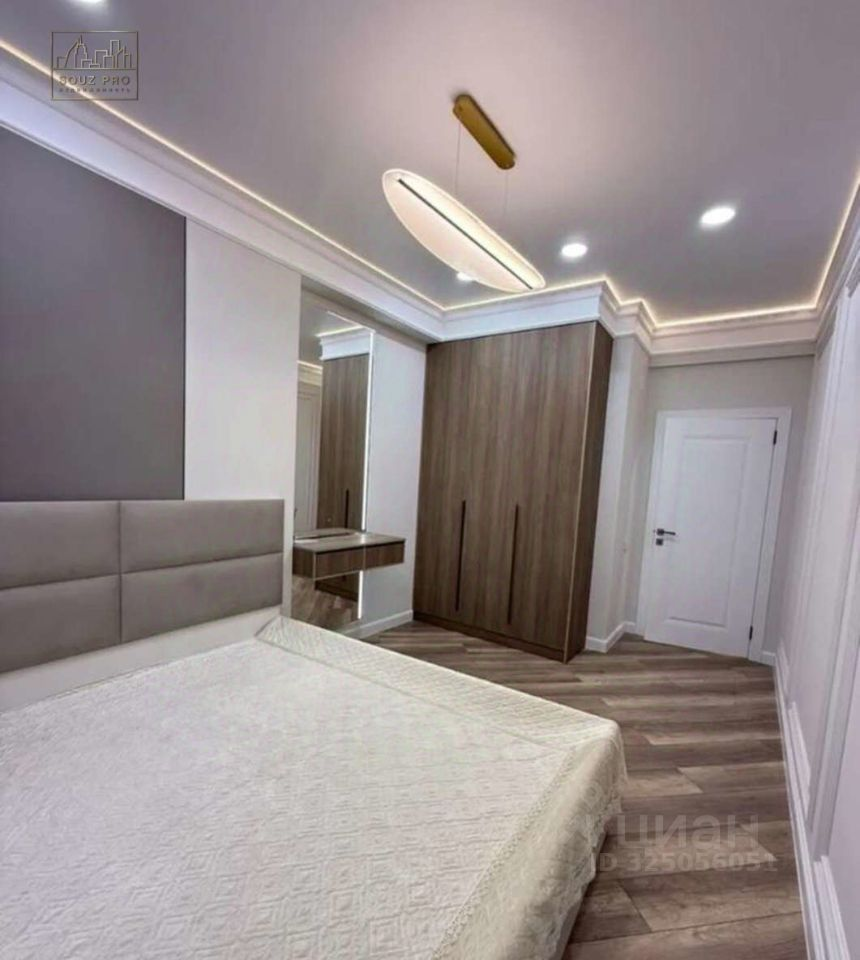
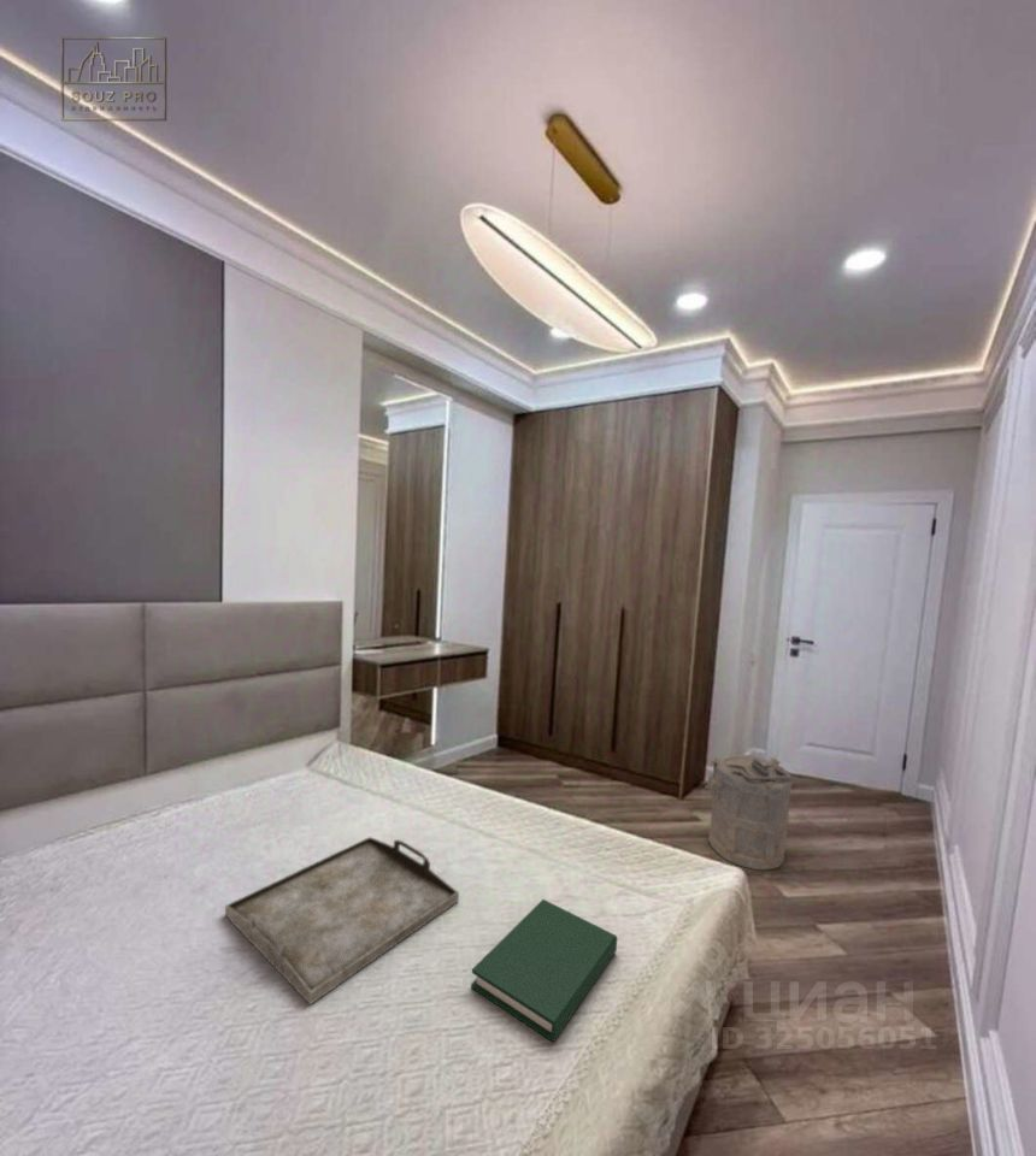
+ serving tray [224,836,460,1007]
+ hardback book [470,898,618,1043]
+ laundry hamper [704,753,793,871]
